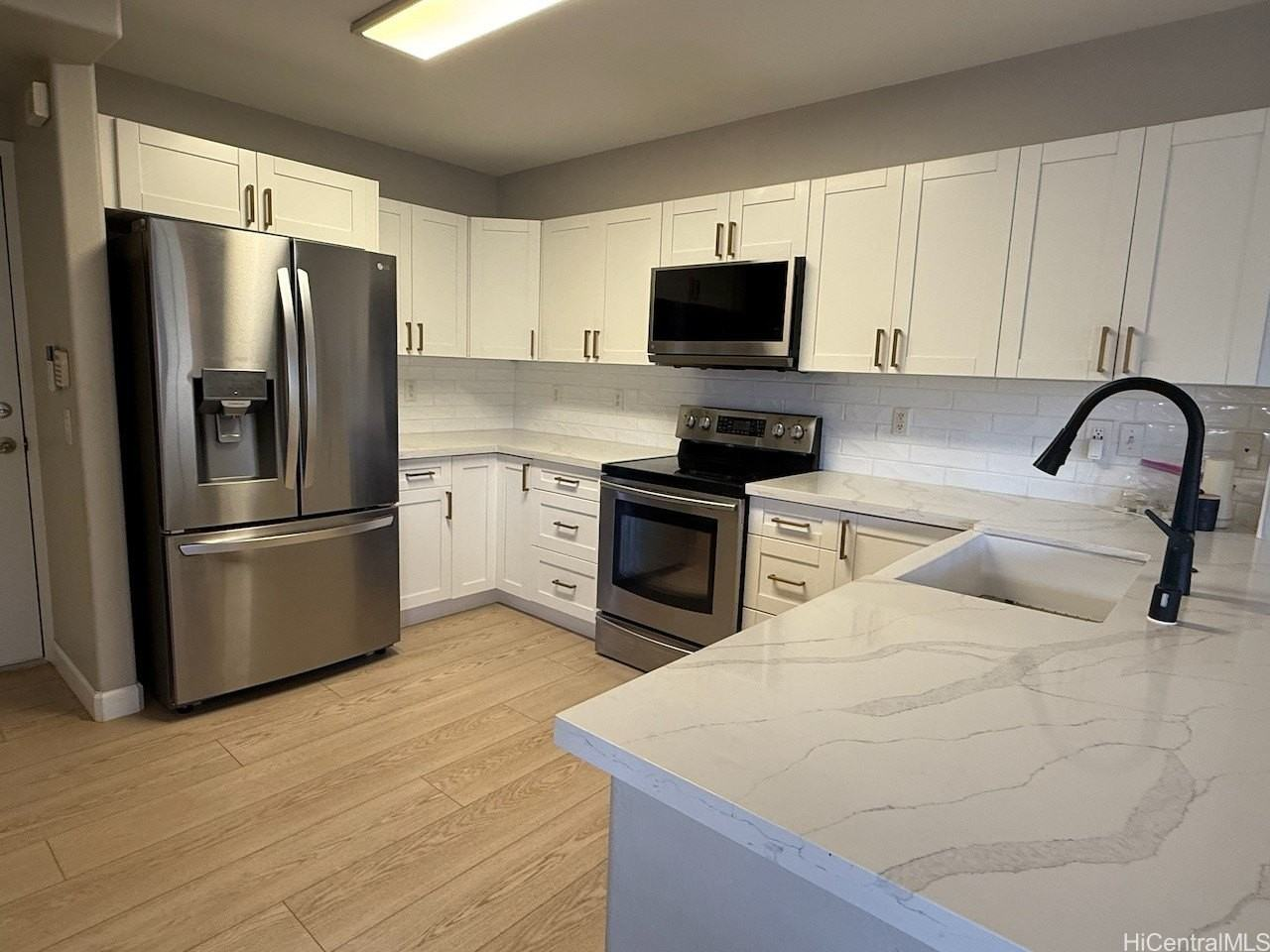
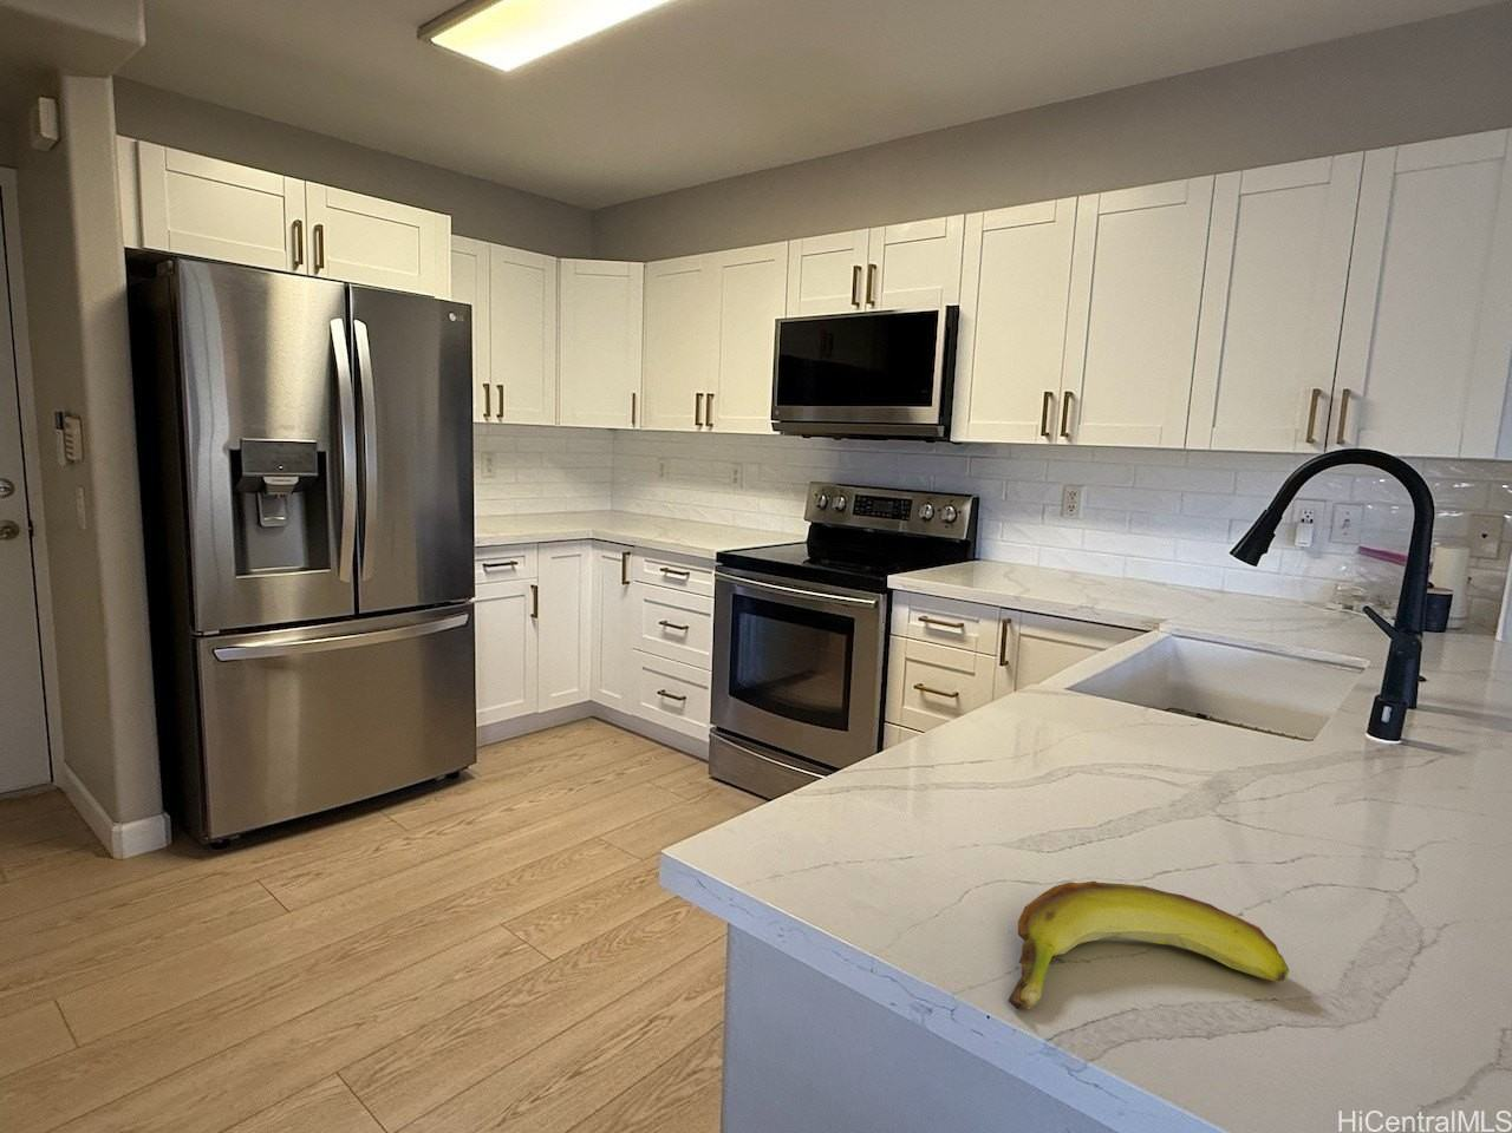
+ banana [1007,881,1289,1010]
